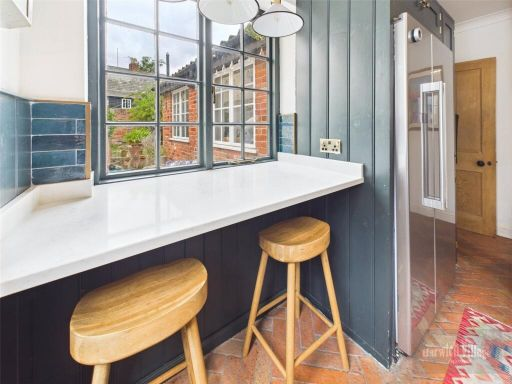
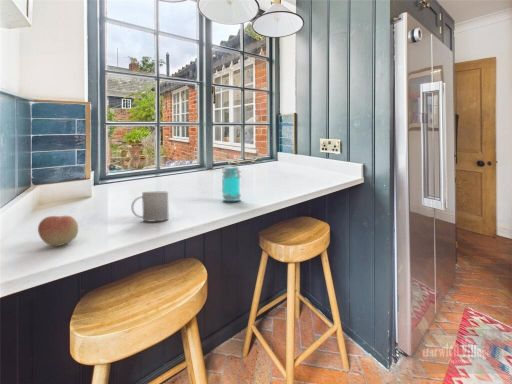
+ apple [37,215,79,247]
+ mug [130,191,170,222]
+ jar [221,166,242,202]
